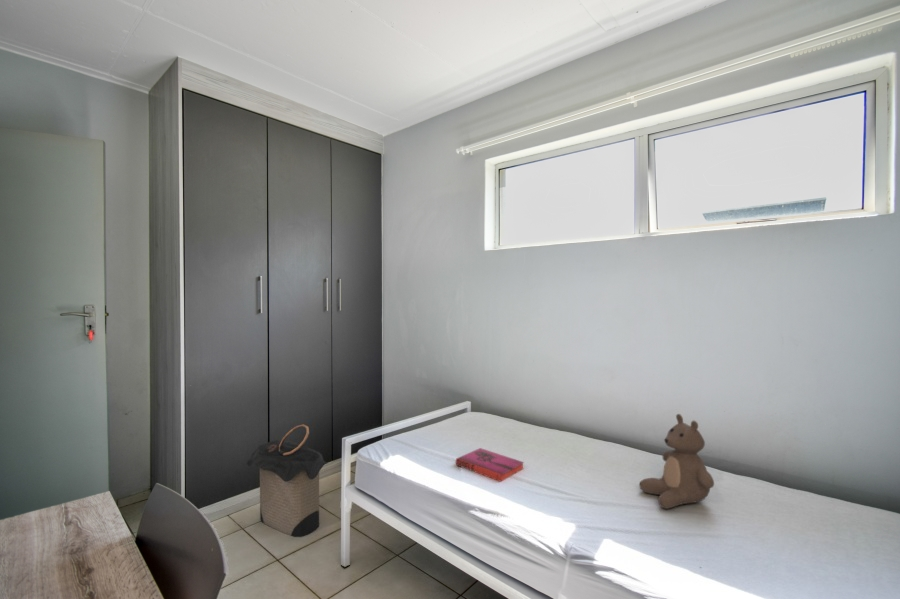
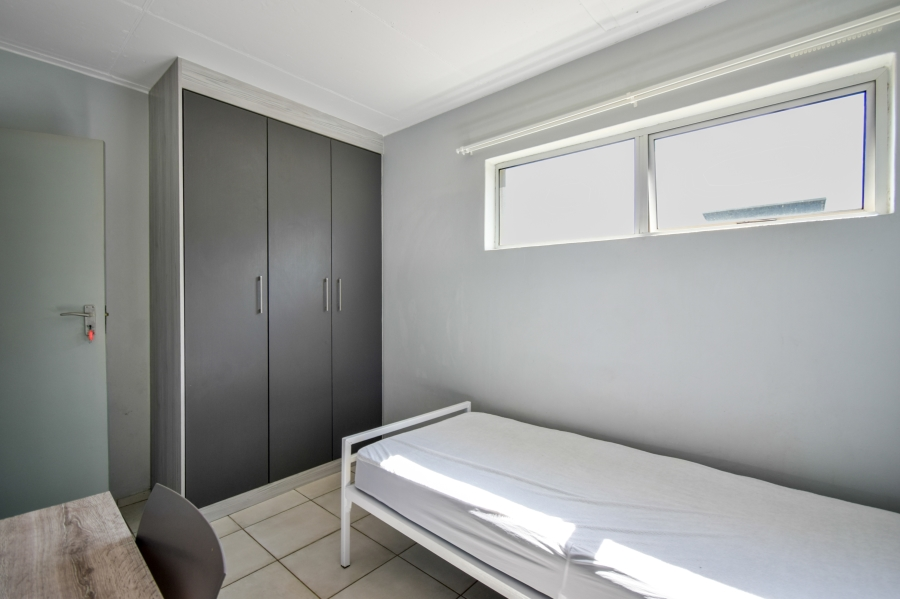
- laundry hamper [246,424,328,538]
- teddy bear [638,413,715,510]
- hardback book [455,447,525,483]
